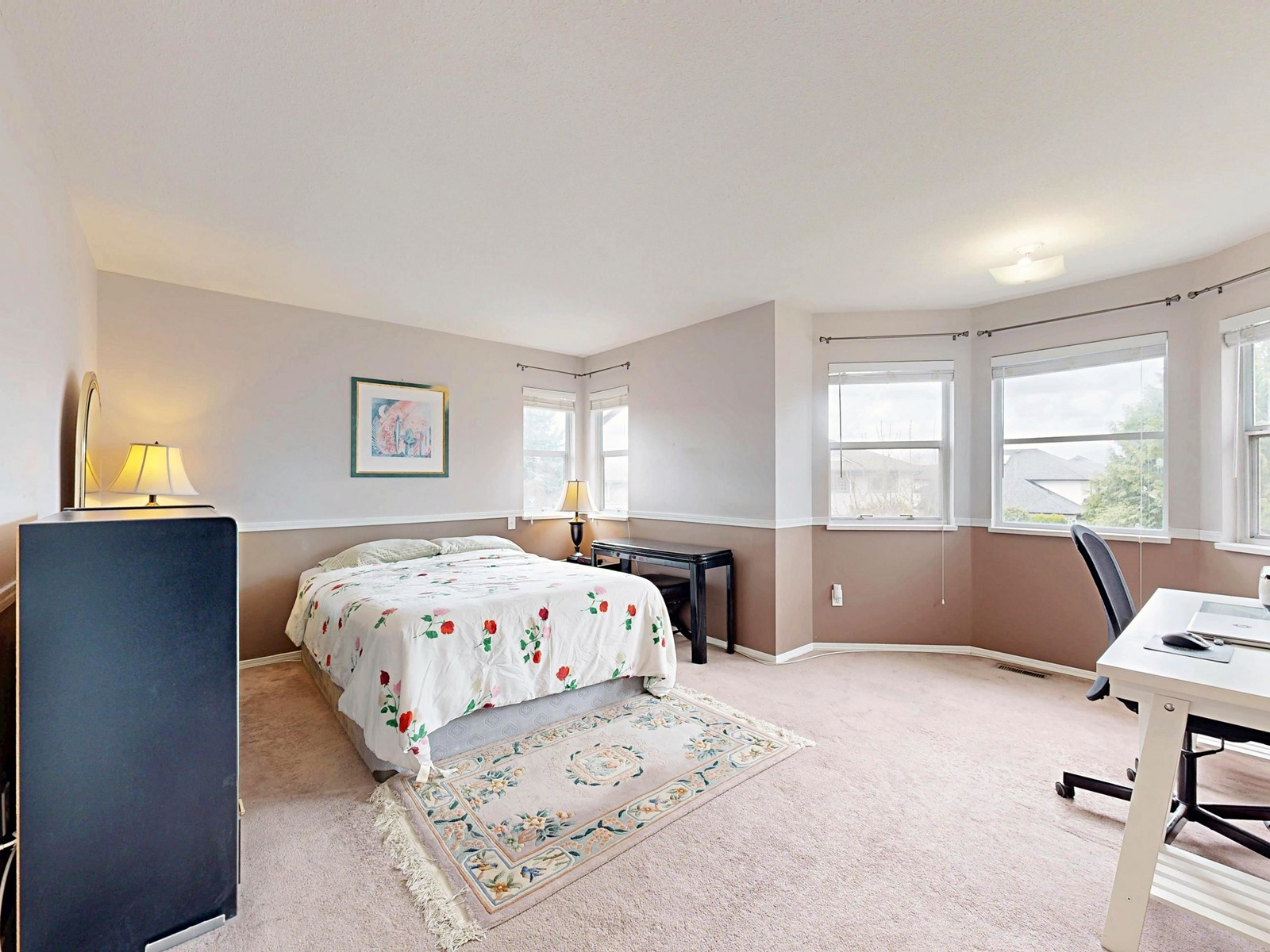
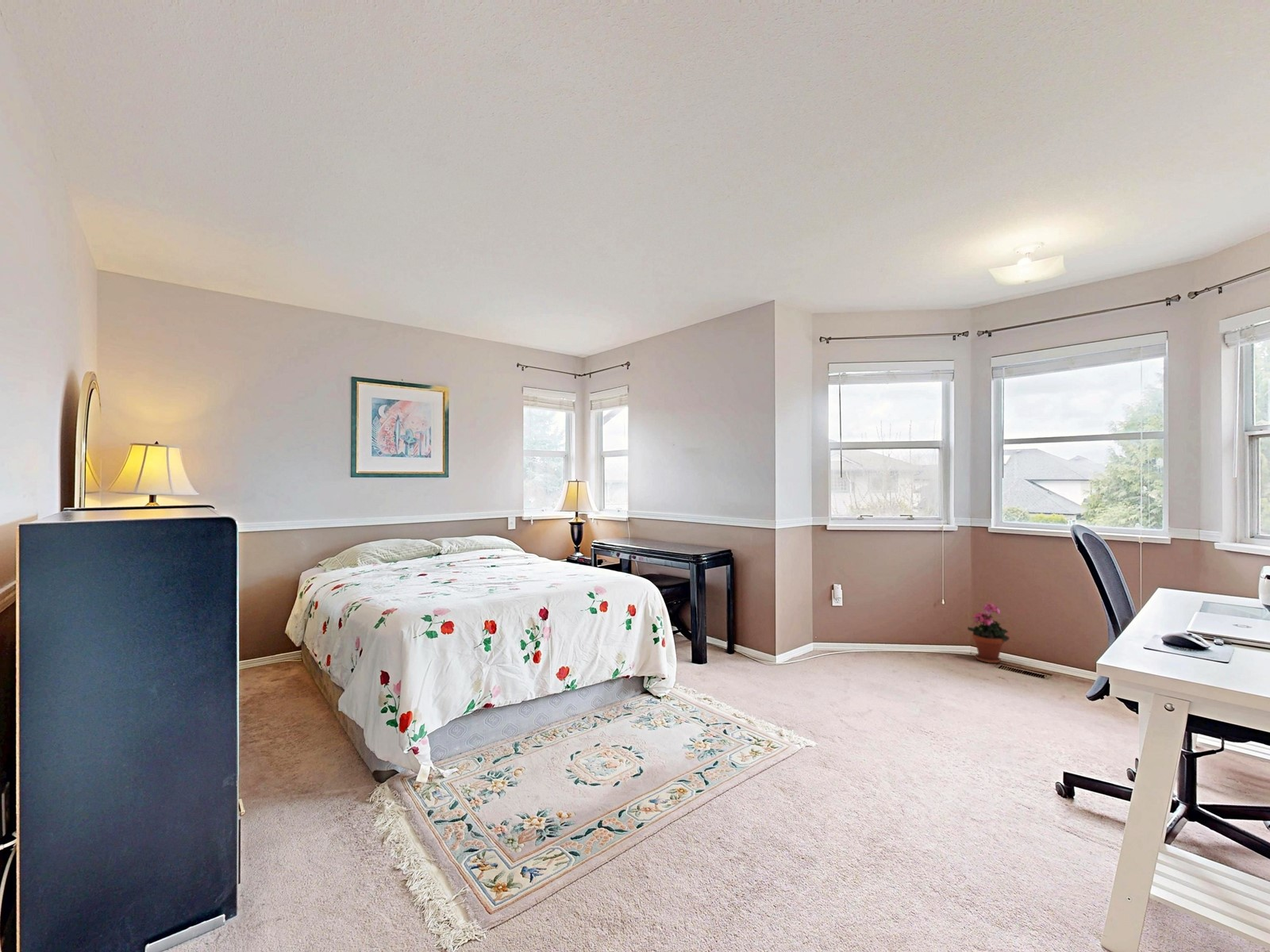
+ potted plant [967,603,1010,664]
